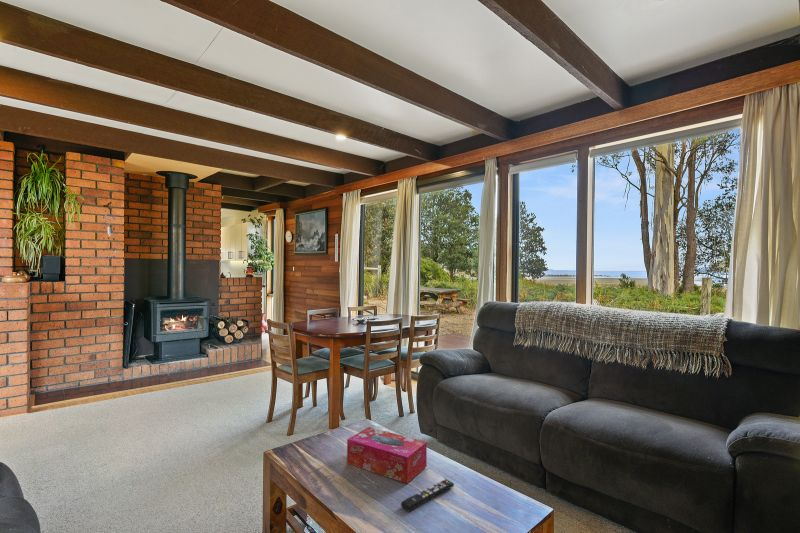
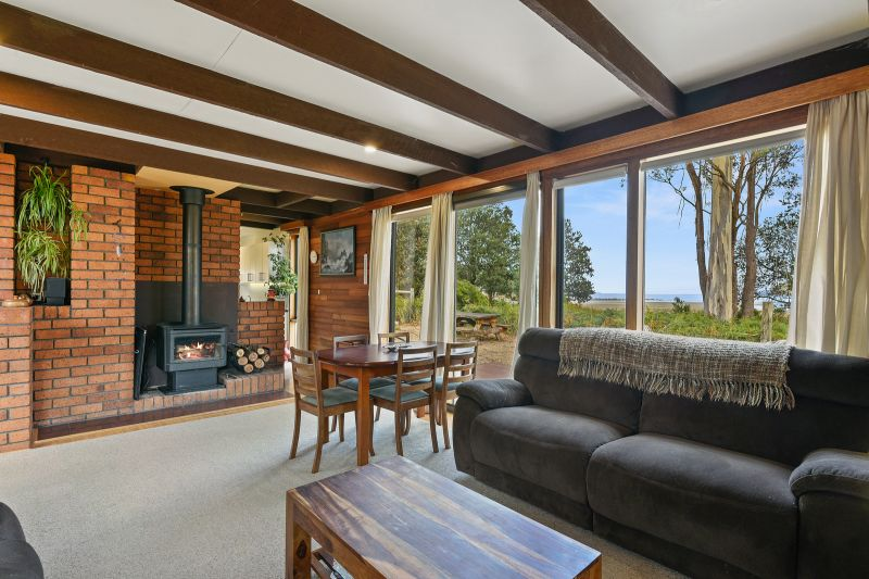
- remote control [400,478,455,513]
- tissue box [346,426,428,484]
